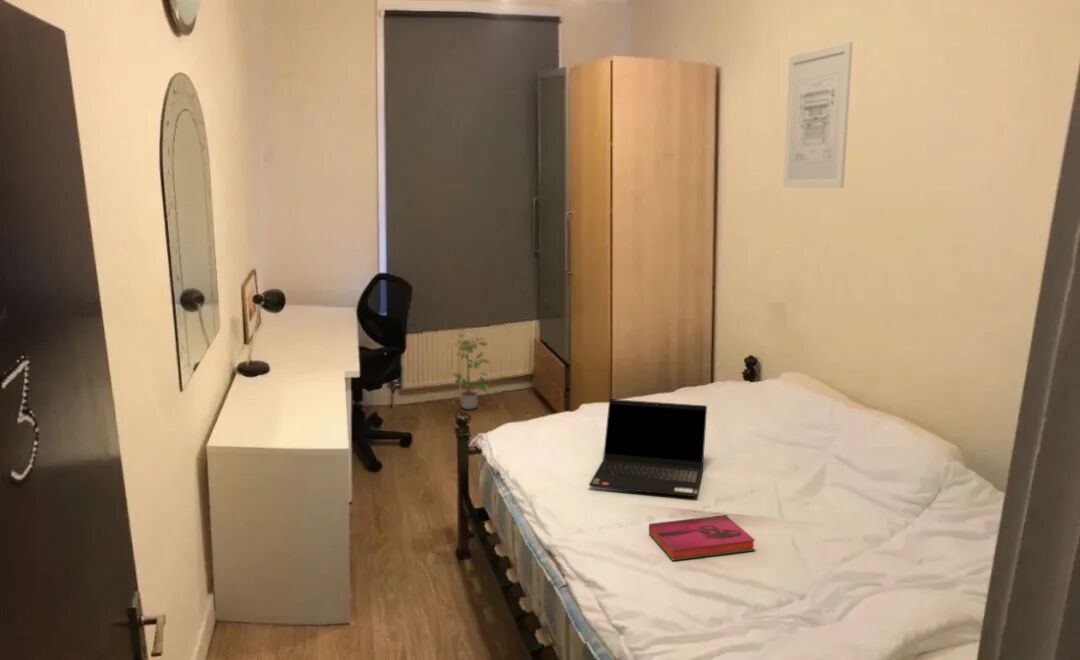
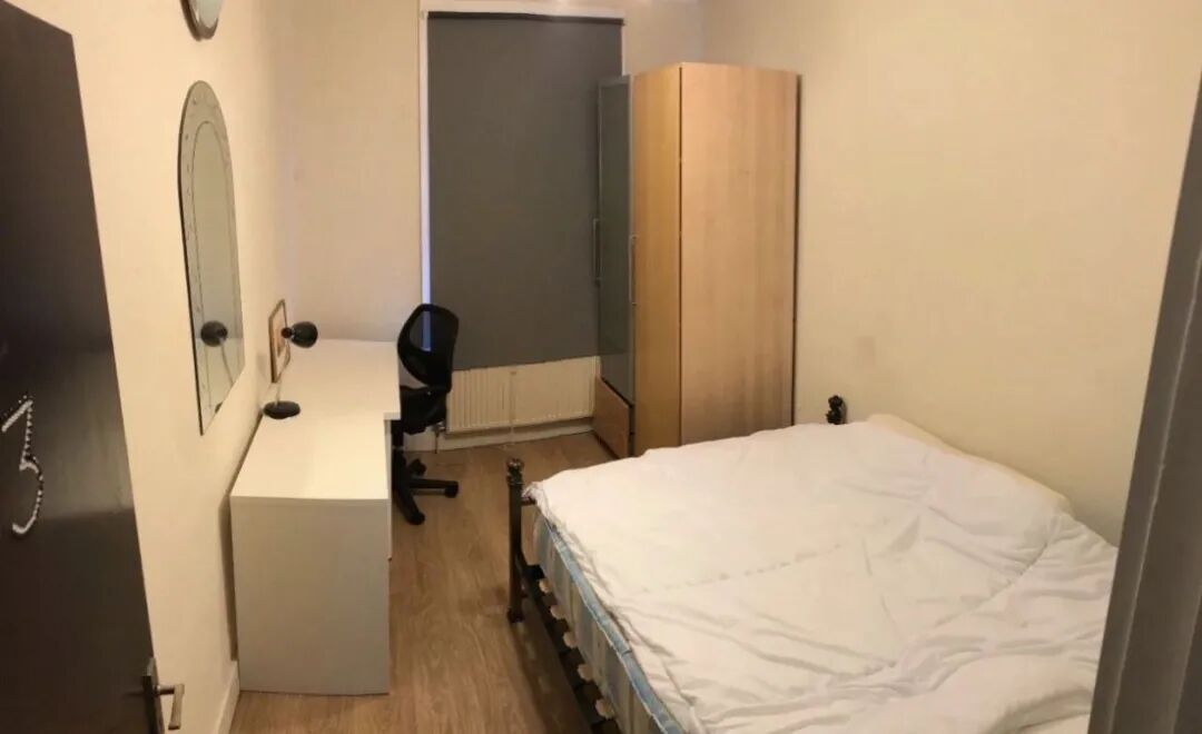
- potted plant [451,336,495,410]
- wall art [782,41,854,189]
- hardback book [648,514,756,561]
- laptop computer [588,398,708,498]
